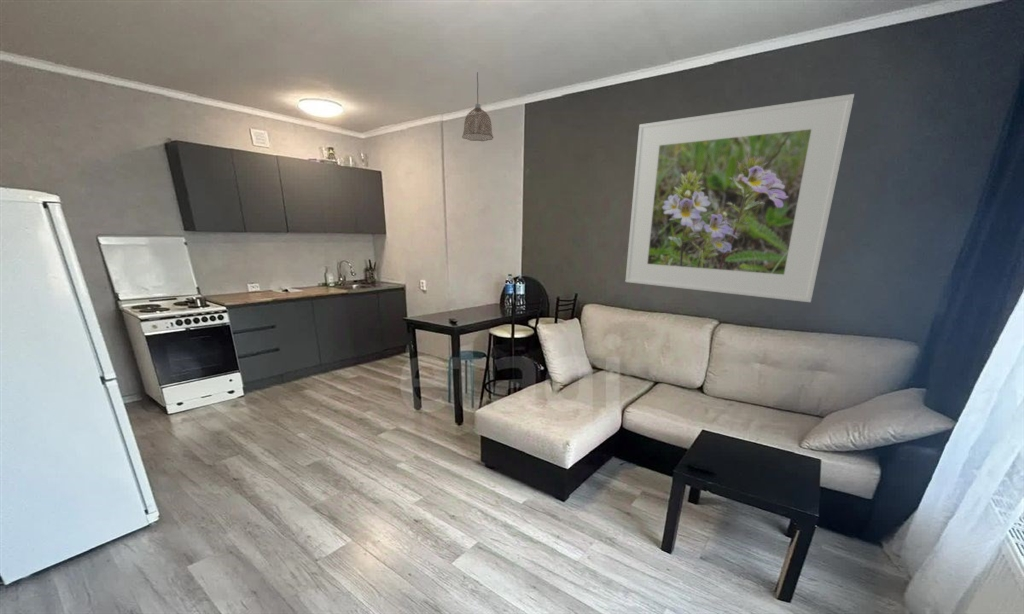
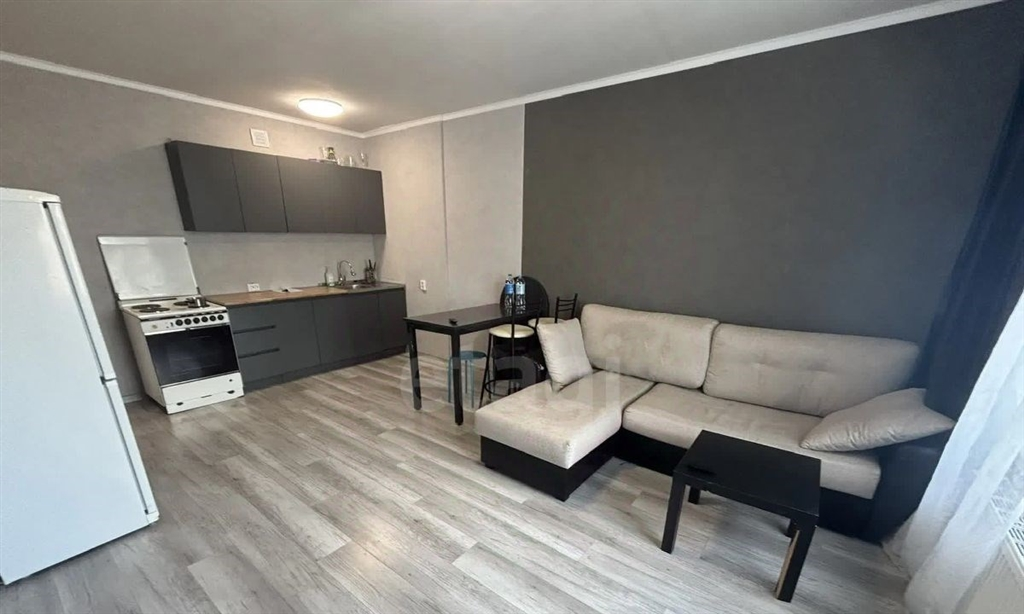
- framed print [624,93,855,303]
- pendant lamp [461,71,495,142]
